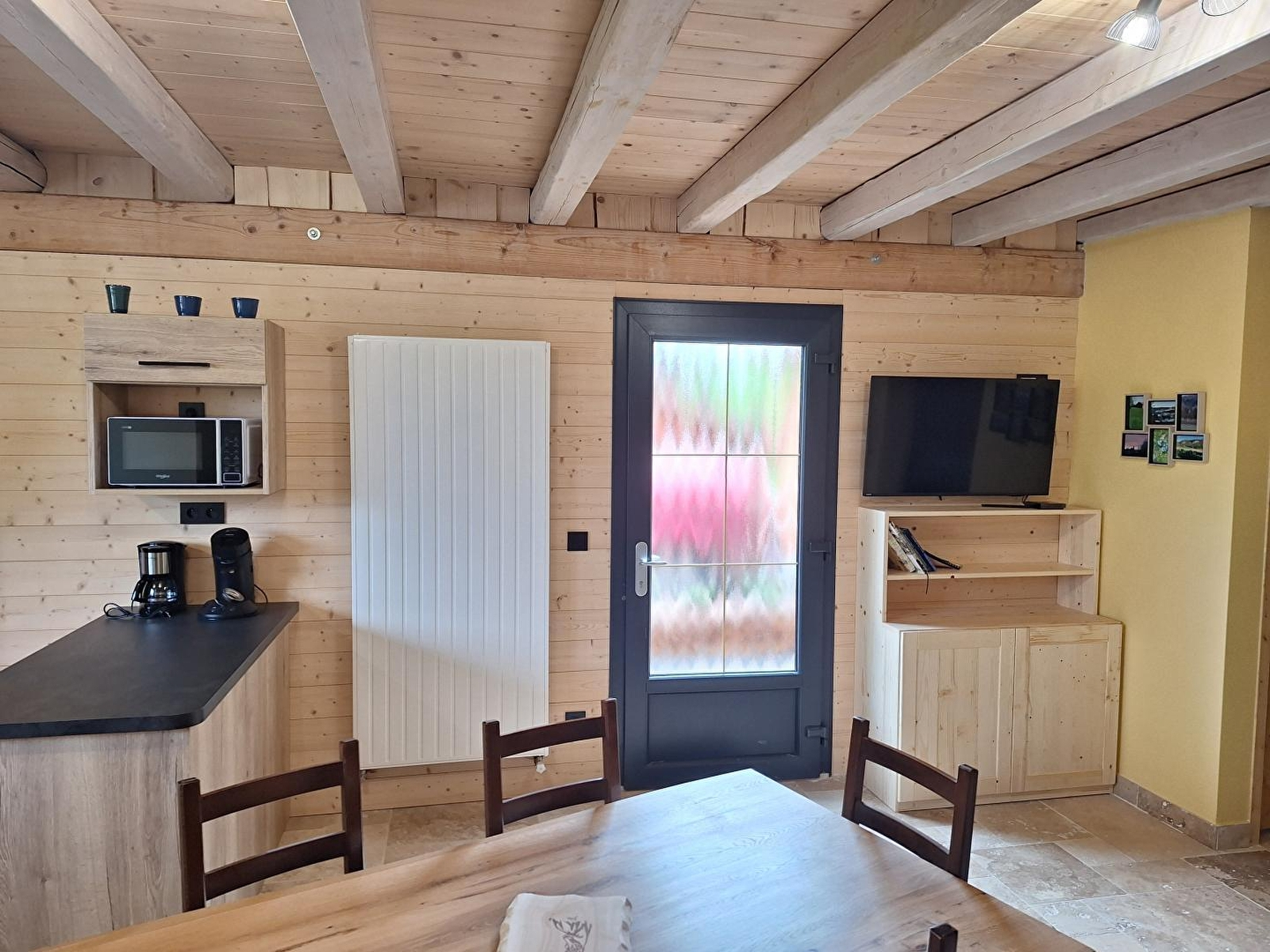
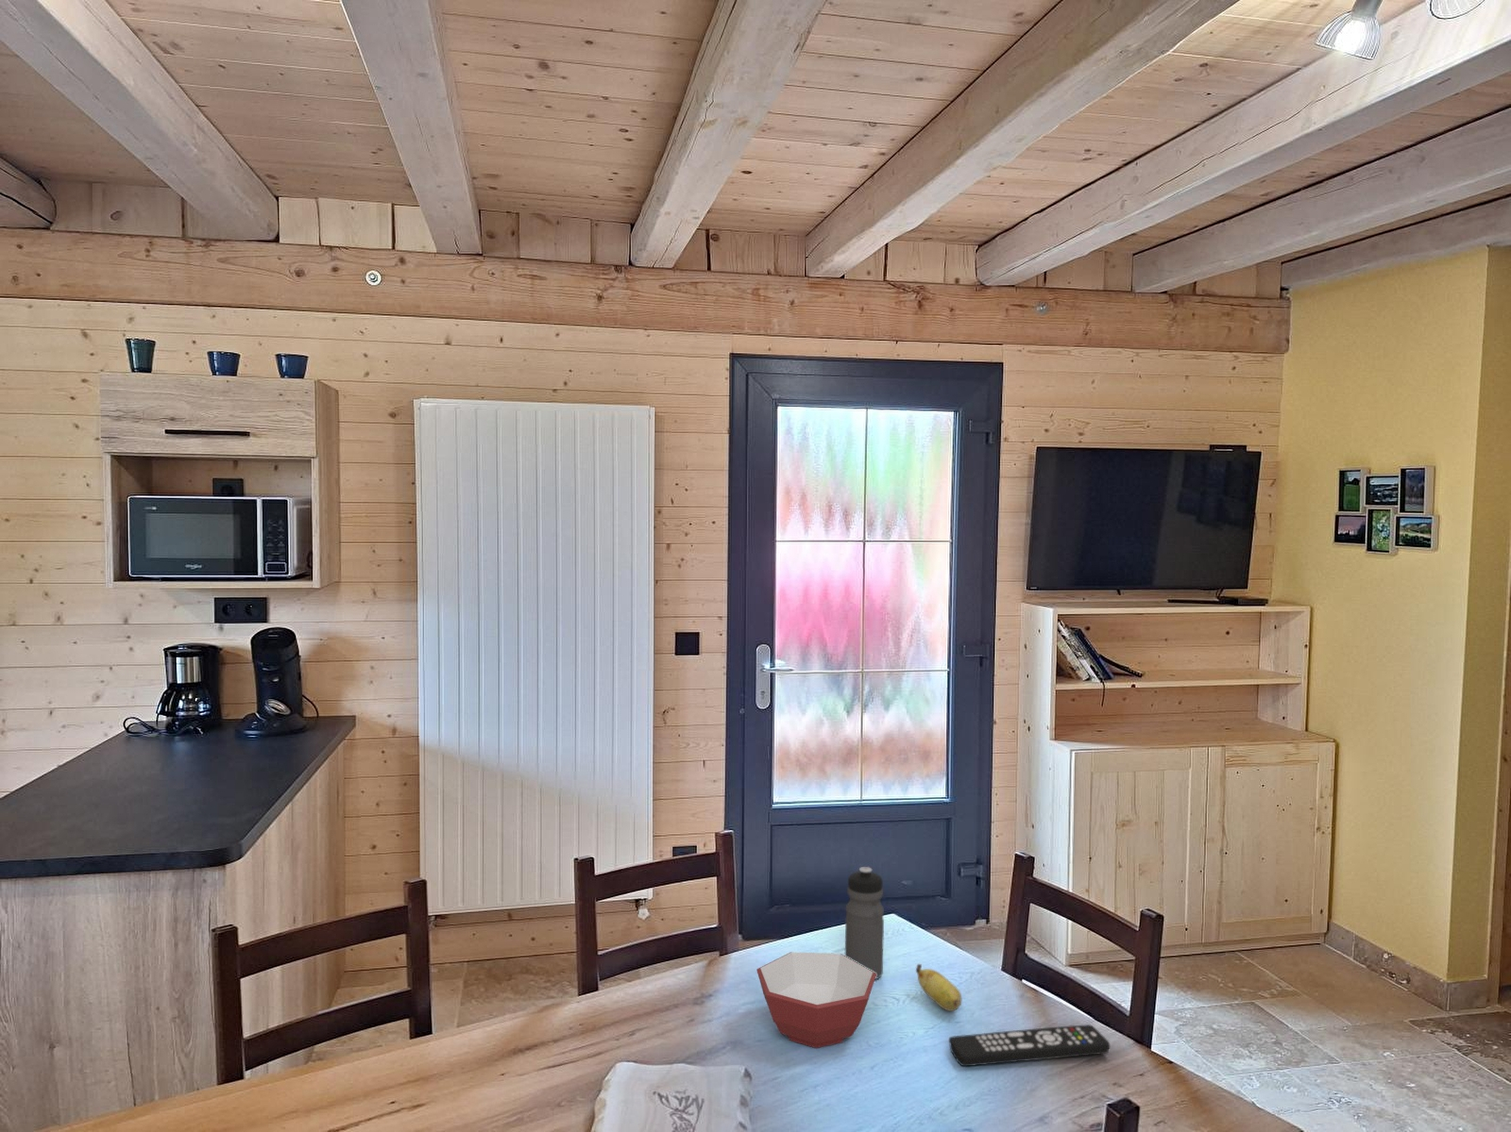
+ water bottle [845,866,885,981]
+ banana [915,963,963,1012]
+ remote control [948,1024,1110,1067]
+ bowl [756,951,877,1049]
